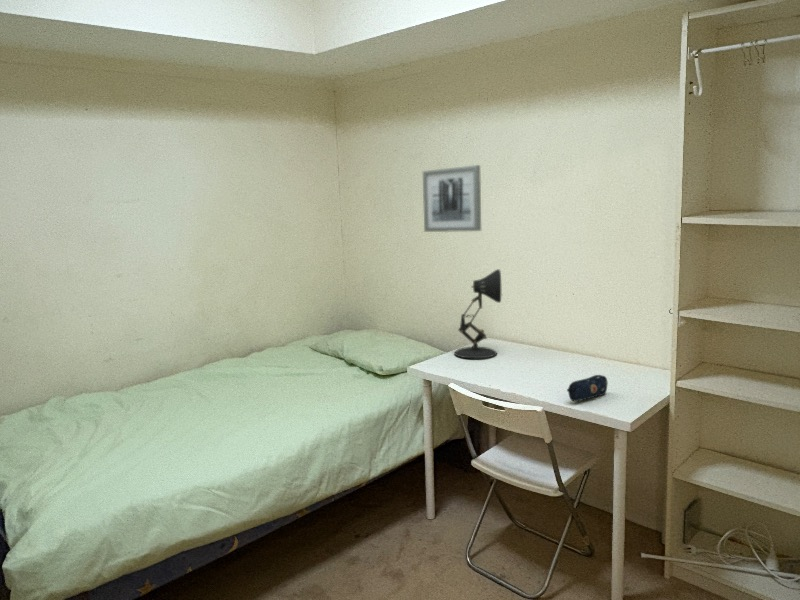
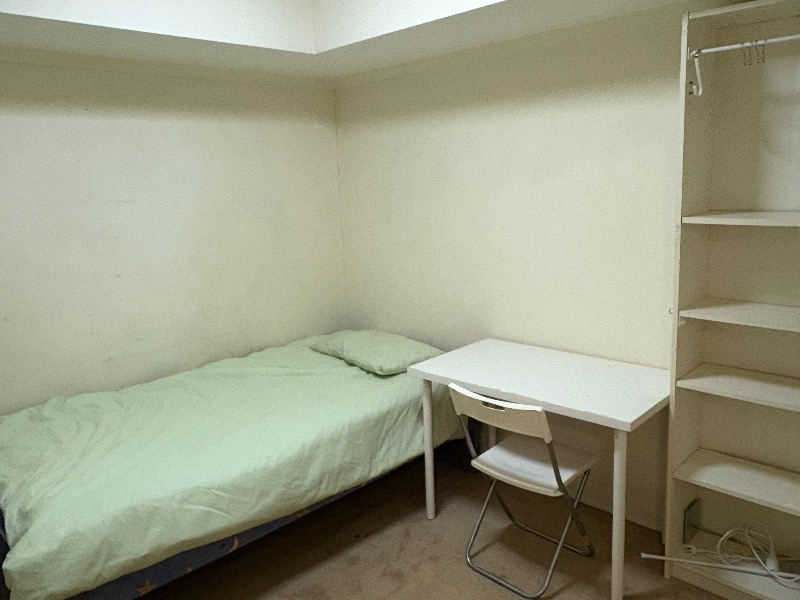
- wall art [422,164,482,233]
- pencil case [566,374,609,402]
- desk lamp [453,268,502,359]
